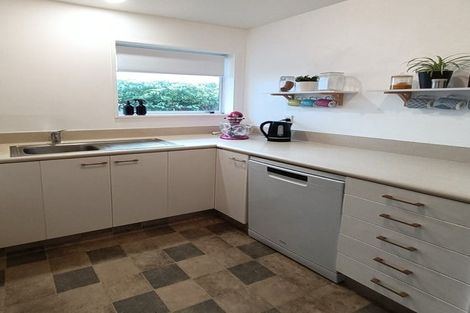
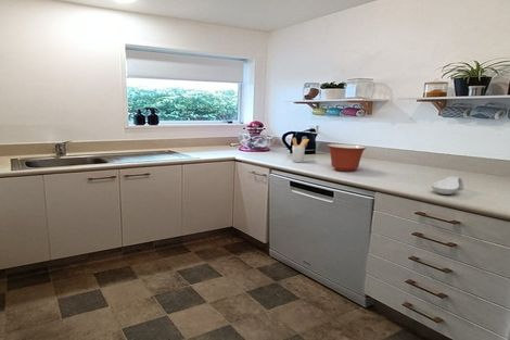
+ utensil holder [291,137,310,163]
+ mixing bowl [327,143,367,173]
+ spoon rest [430,175,464,196]
